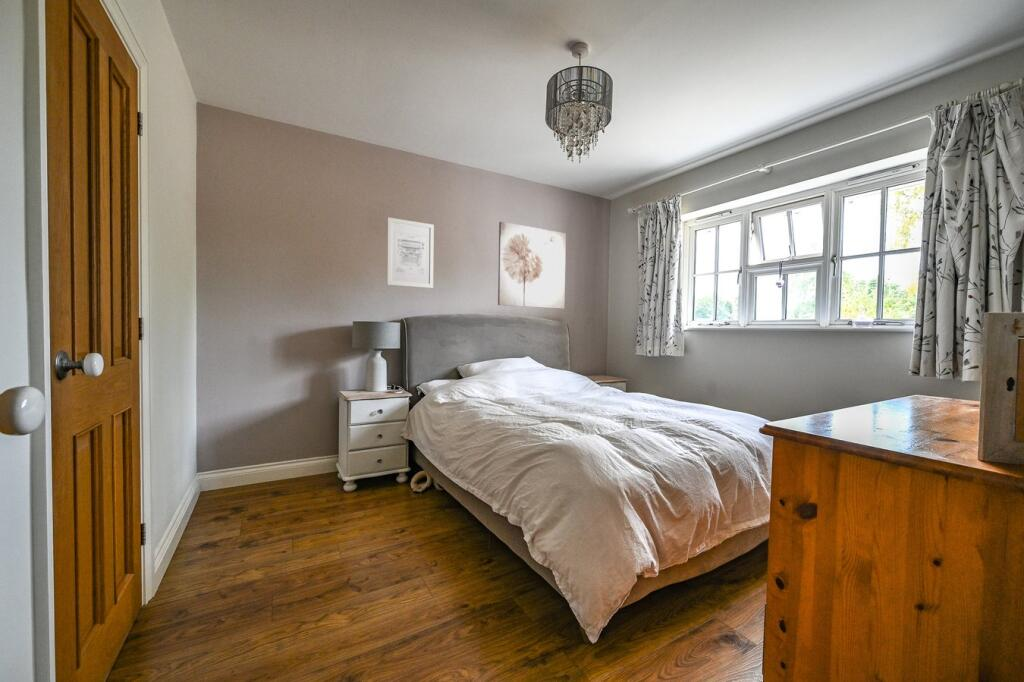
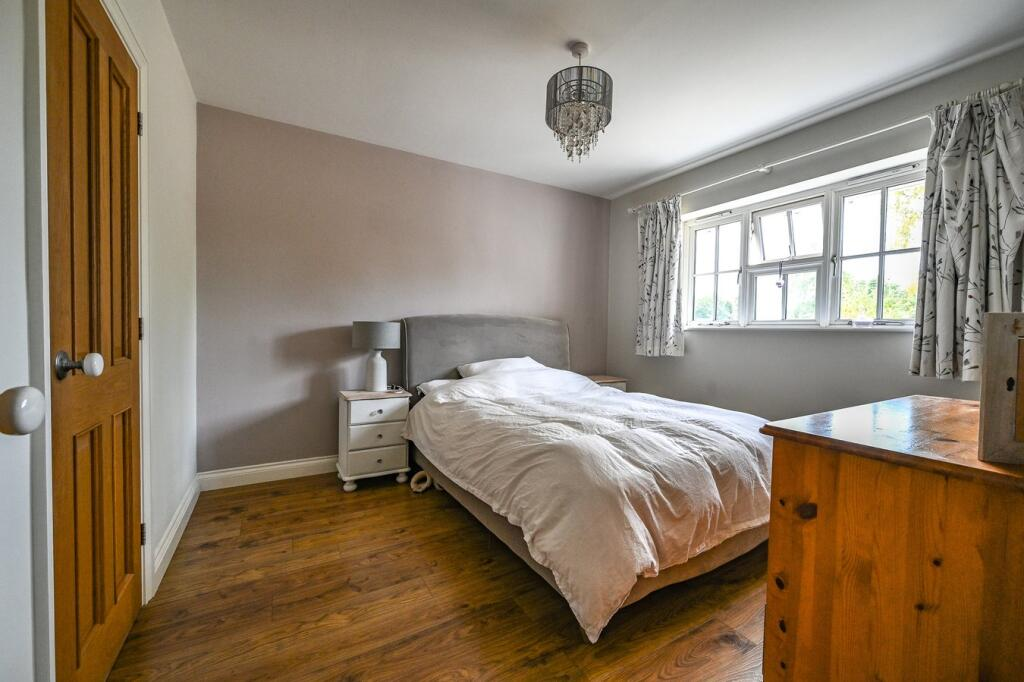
- wall art [386,216,435,289]
- wall art [497,221,567,310]
